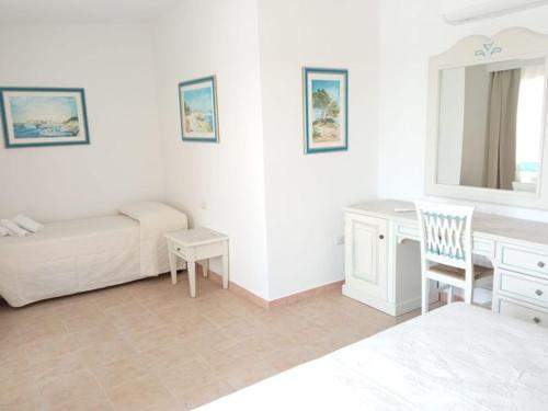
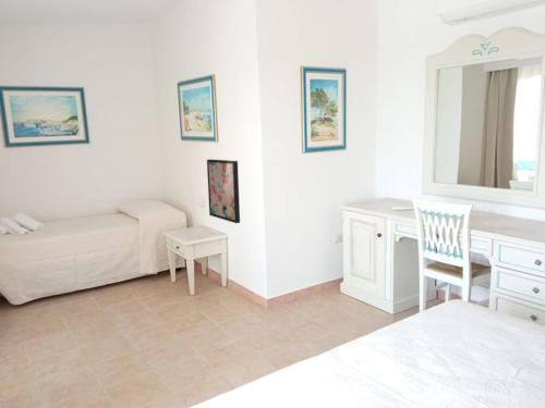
+ wall art [206,159,241,224]
